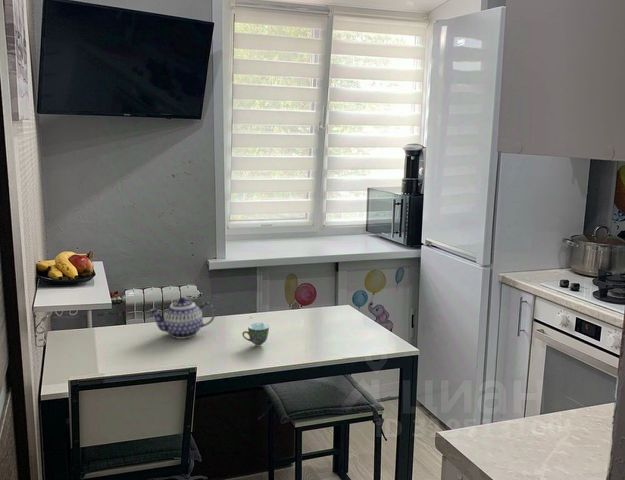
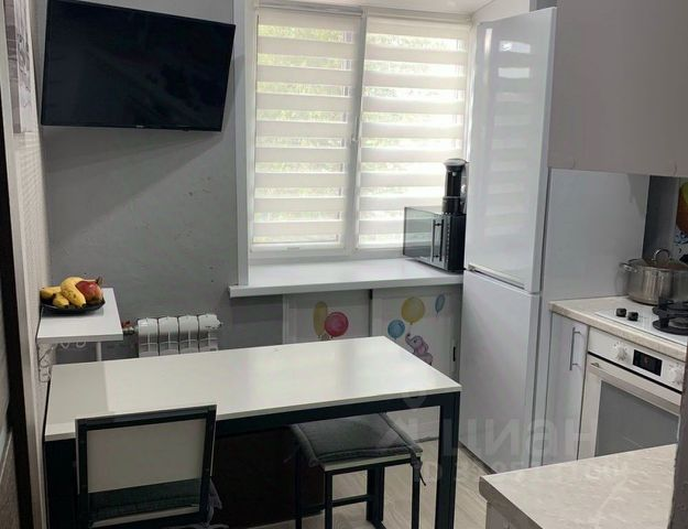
- teapot [149,296,216,340]
- teacup [241,321,270,347]
